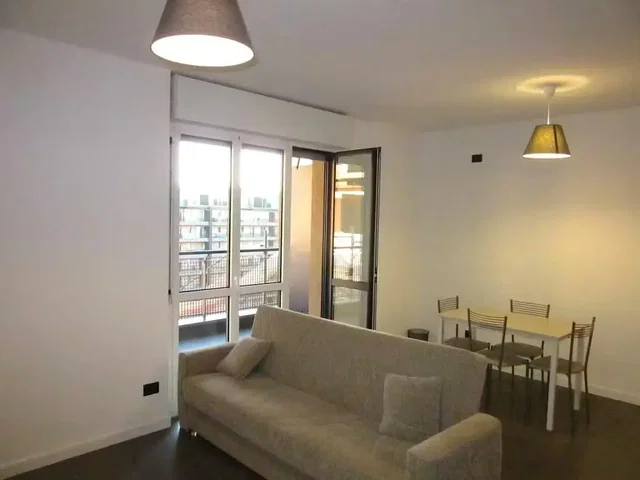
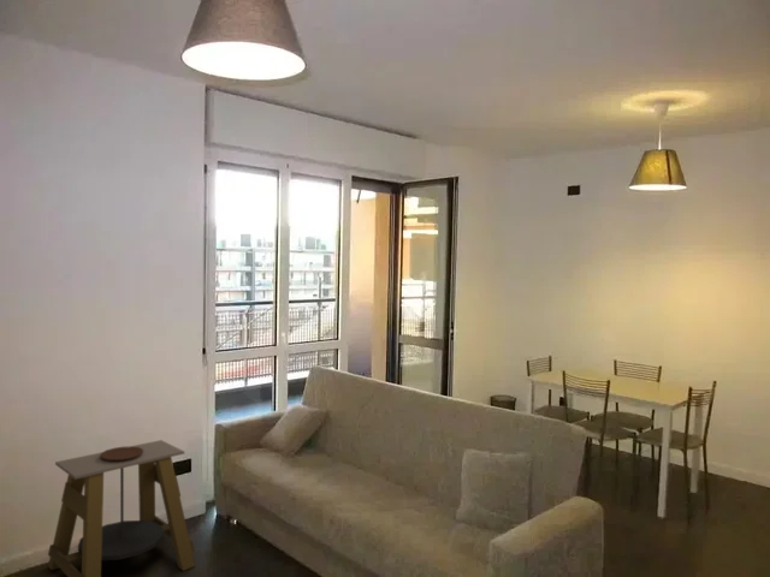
+ side table [47,439,196,577]
